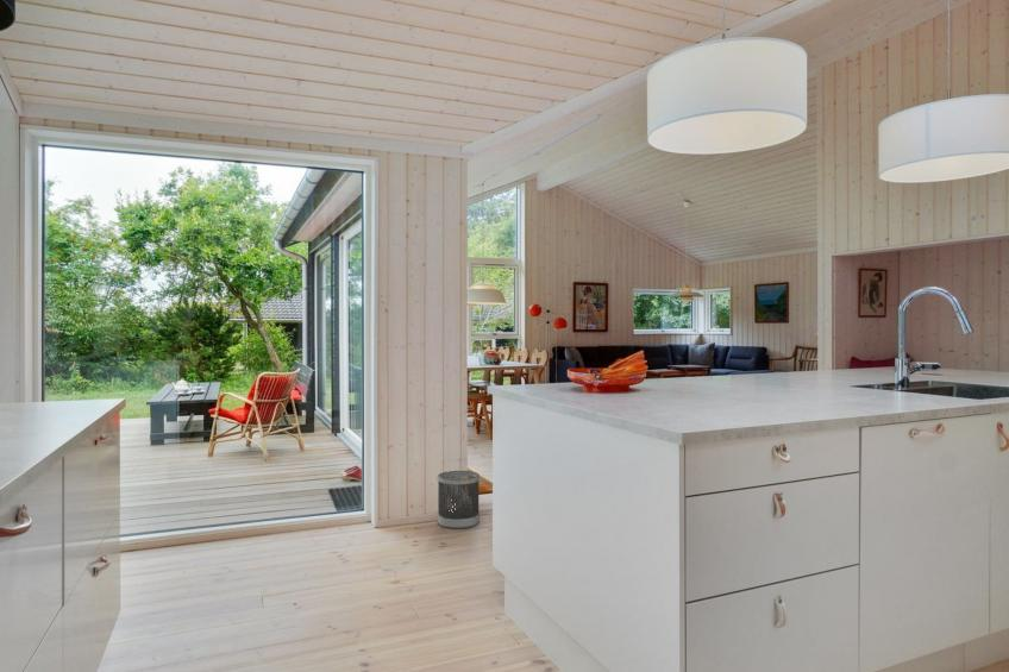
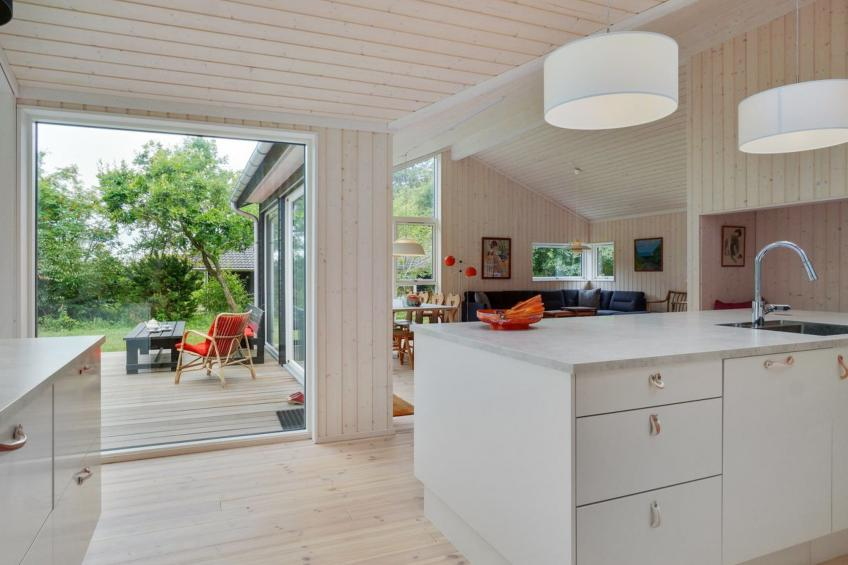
- wastebasket [437,470,481,530]
